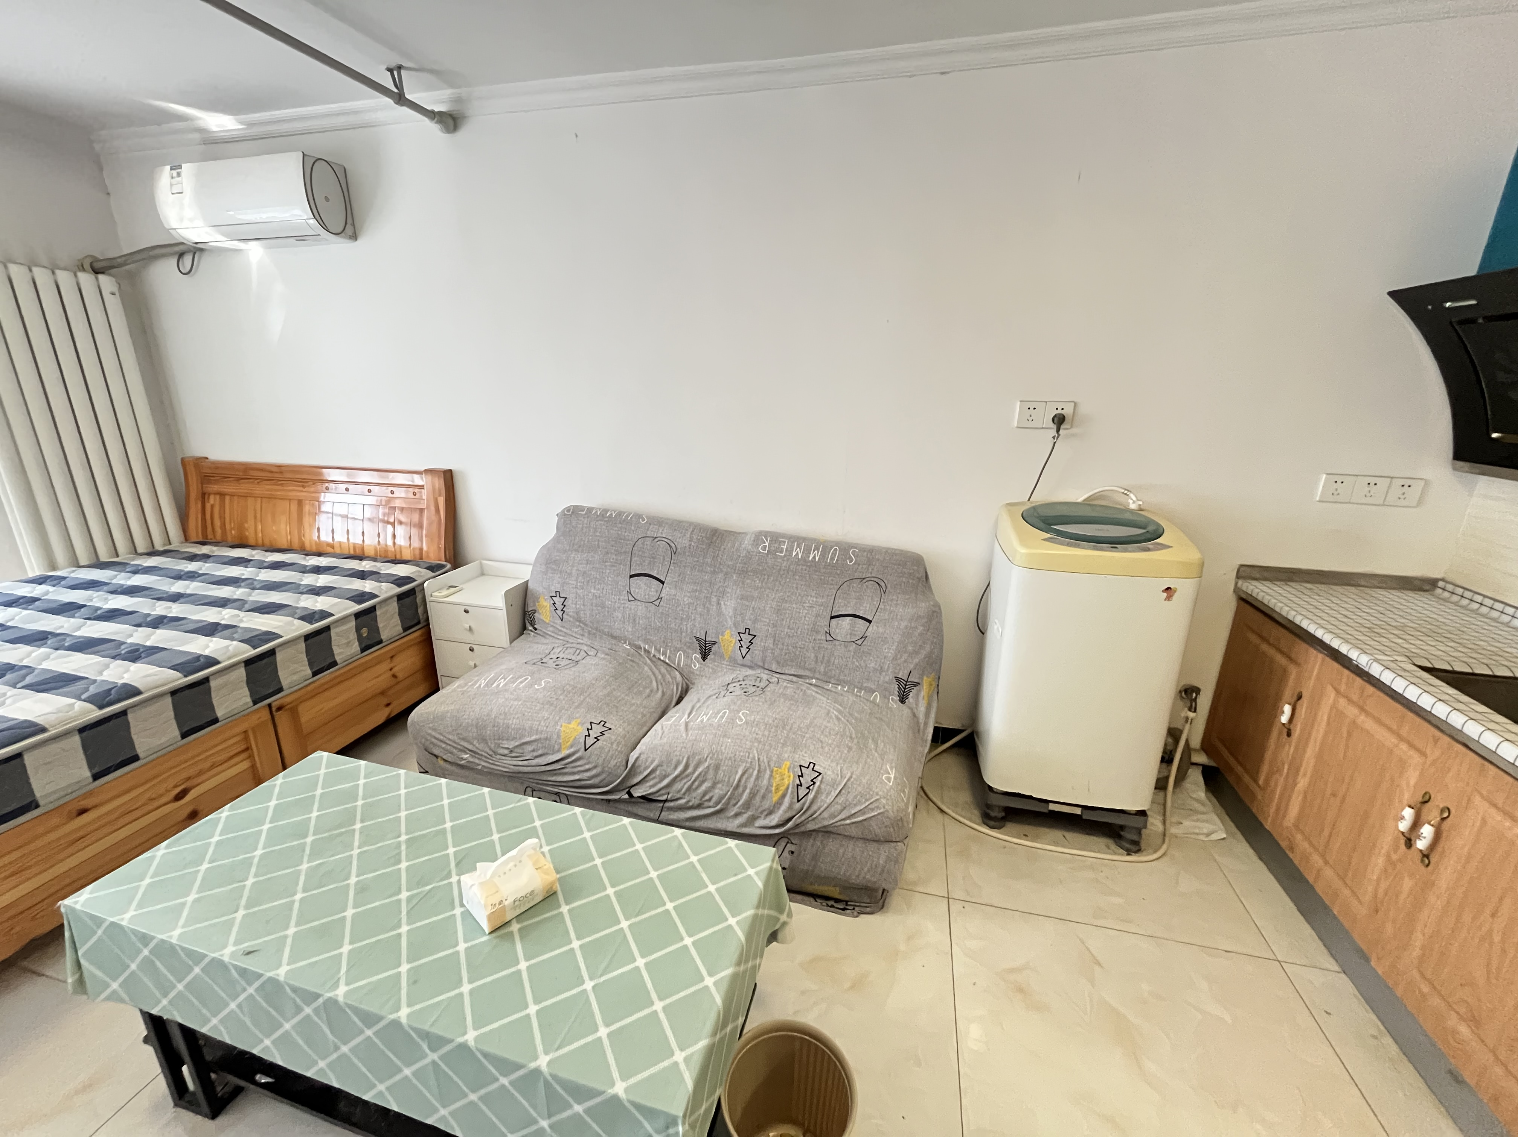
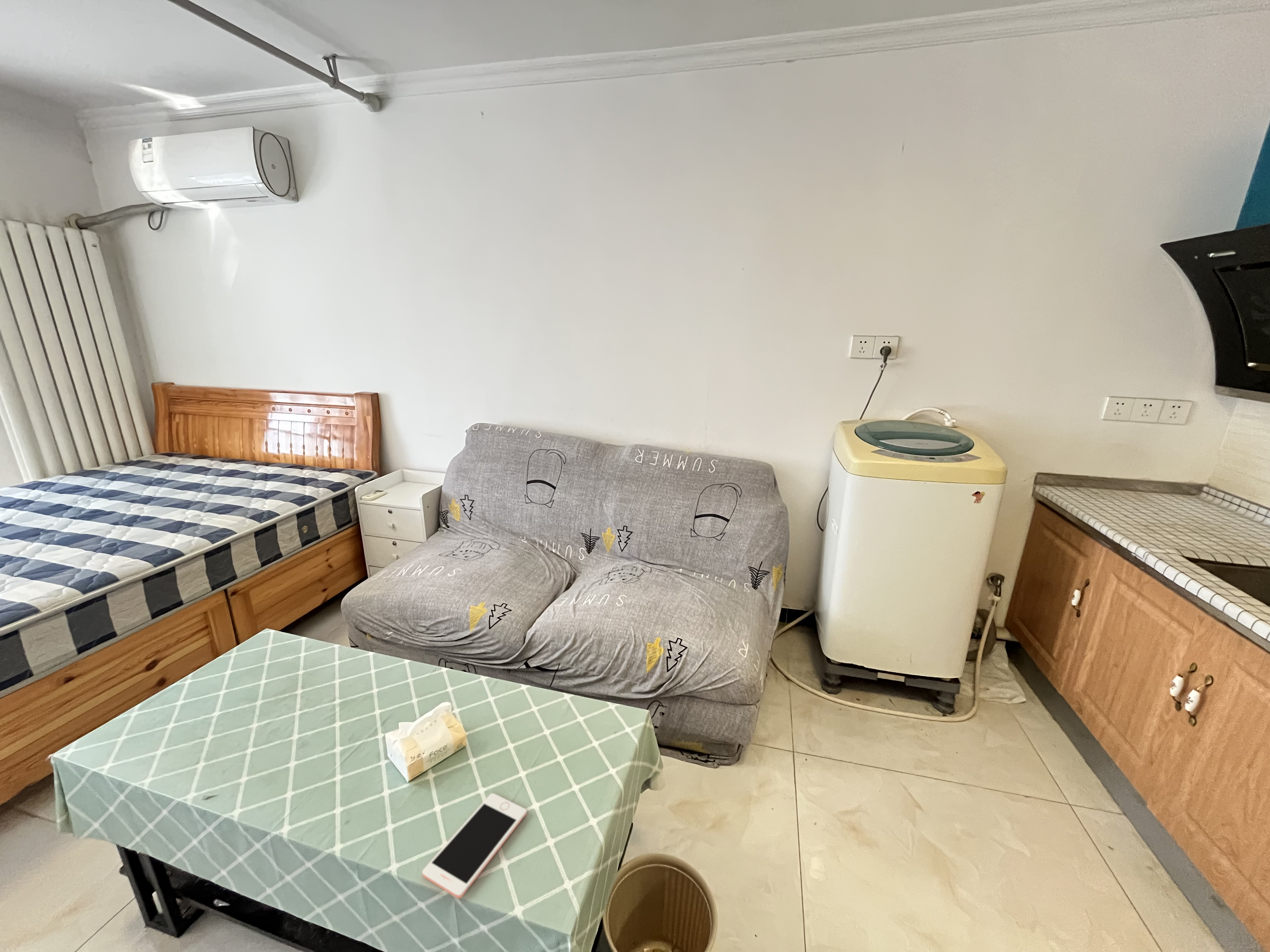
+ cell phone [422,793,527,898]
